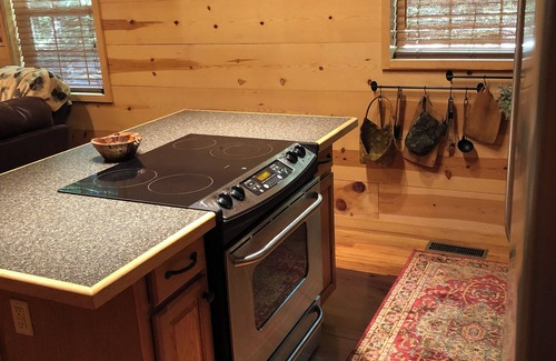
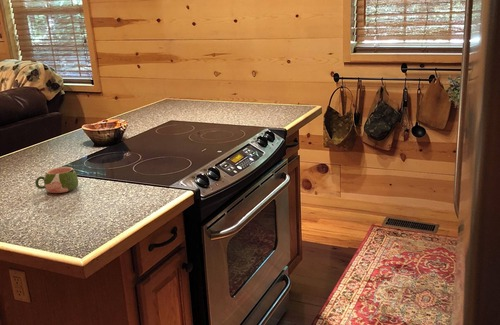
+ mug [34,166,79,194]
